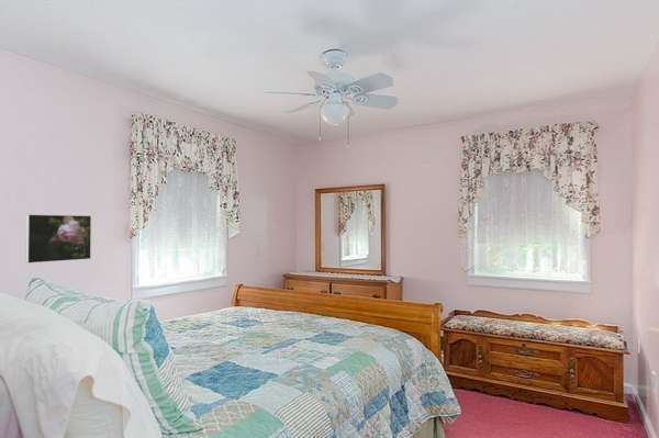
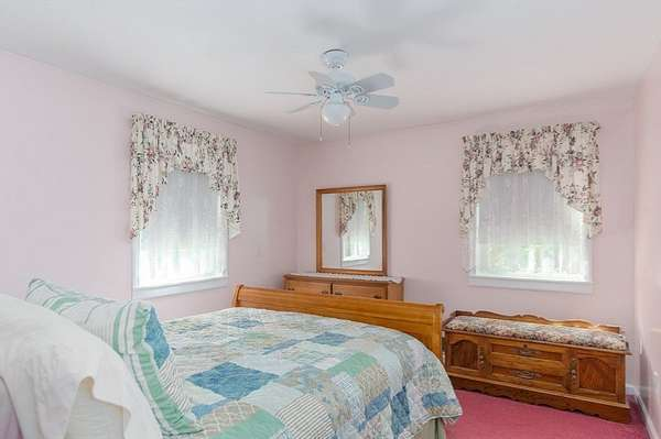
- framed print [24,213,92,265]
